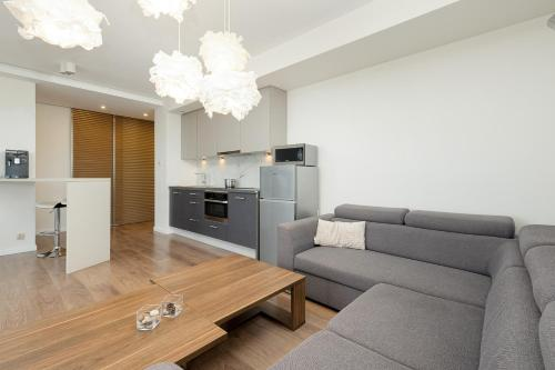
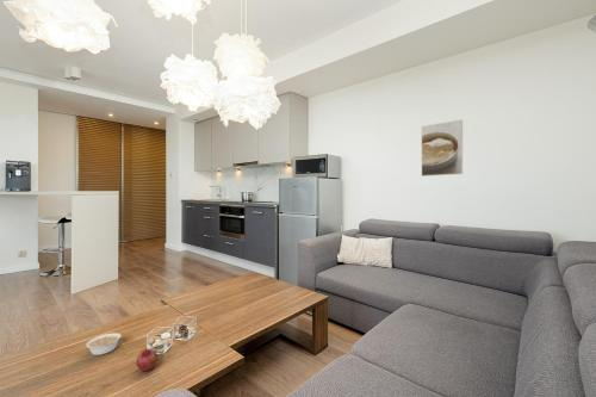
+ fruit [136,348,159,372]
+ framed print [421,118,464,178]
+ legume [85,331,126,356]
